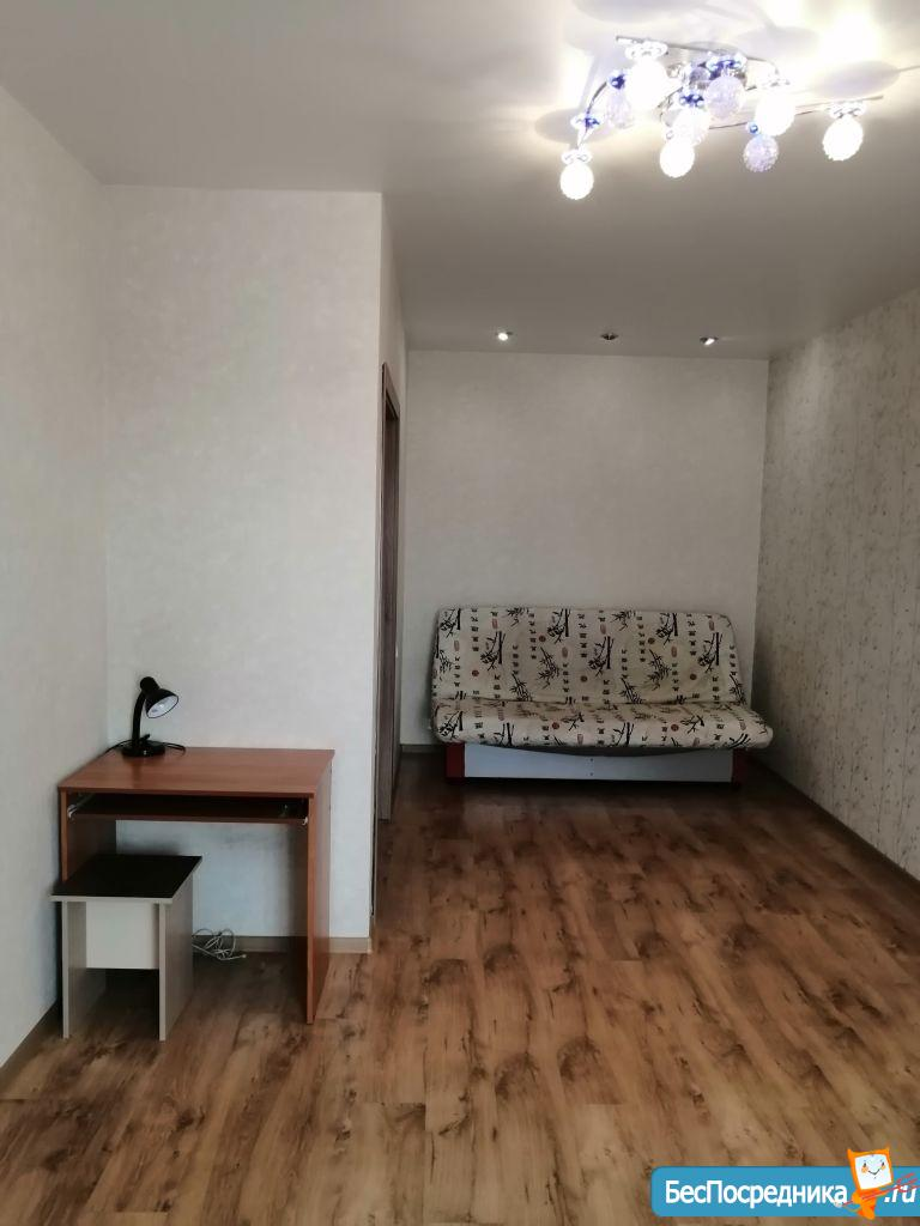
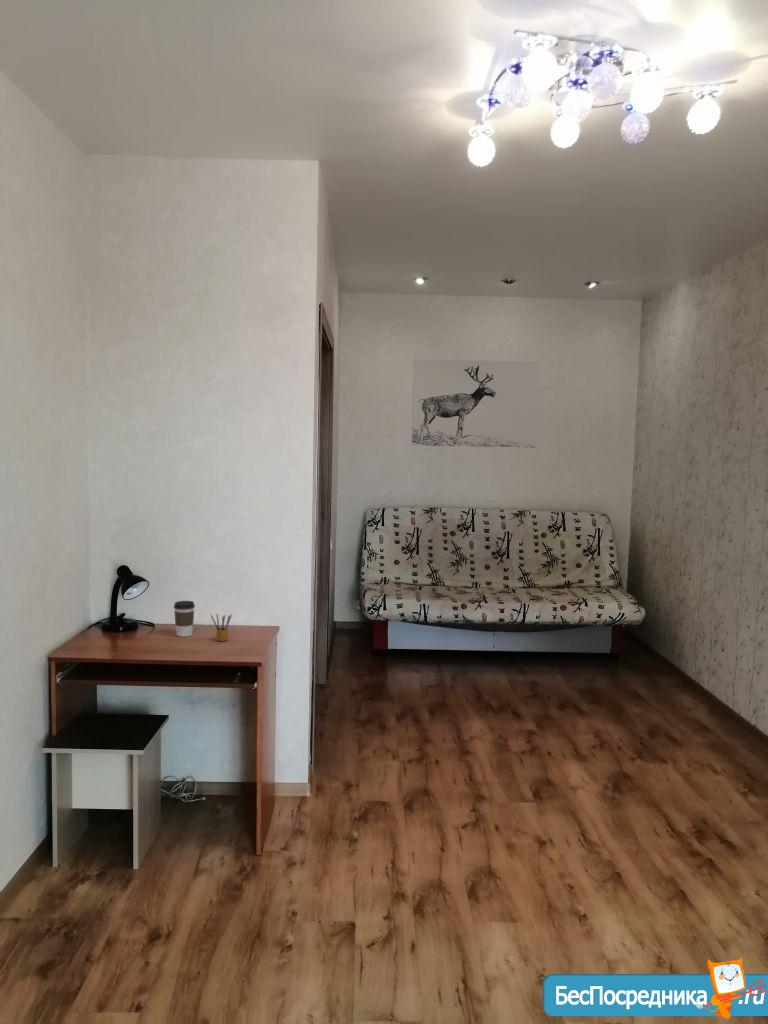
+ pencil box [210,613,233,642]
+ wall art [411,358,540,449]
+ coffee cup [173,600,196,638]
